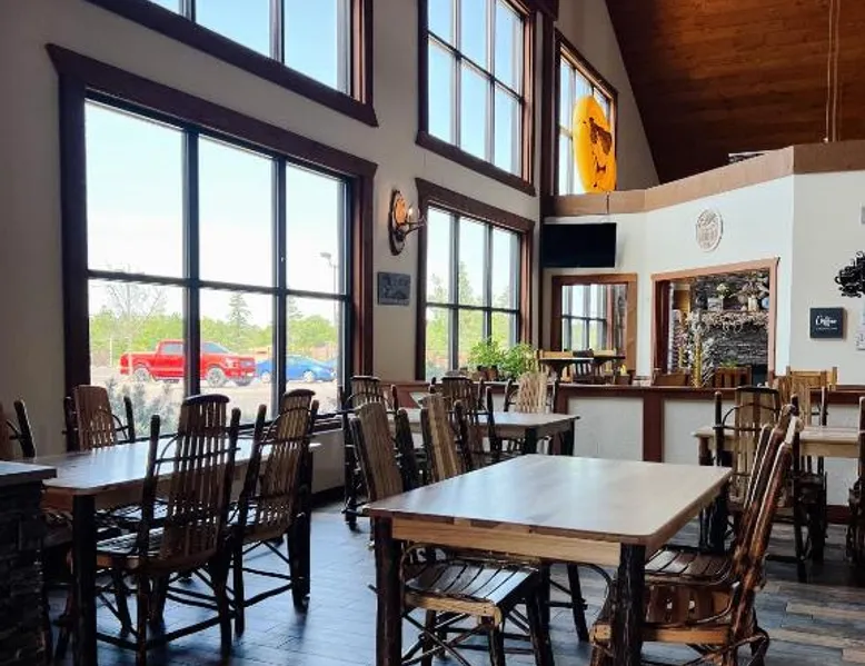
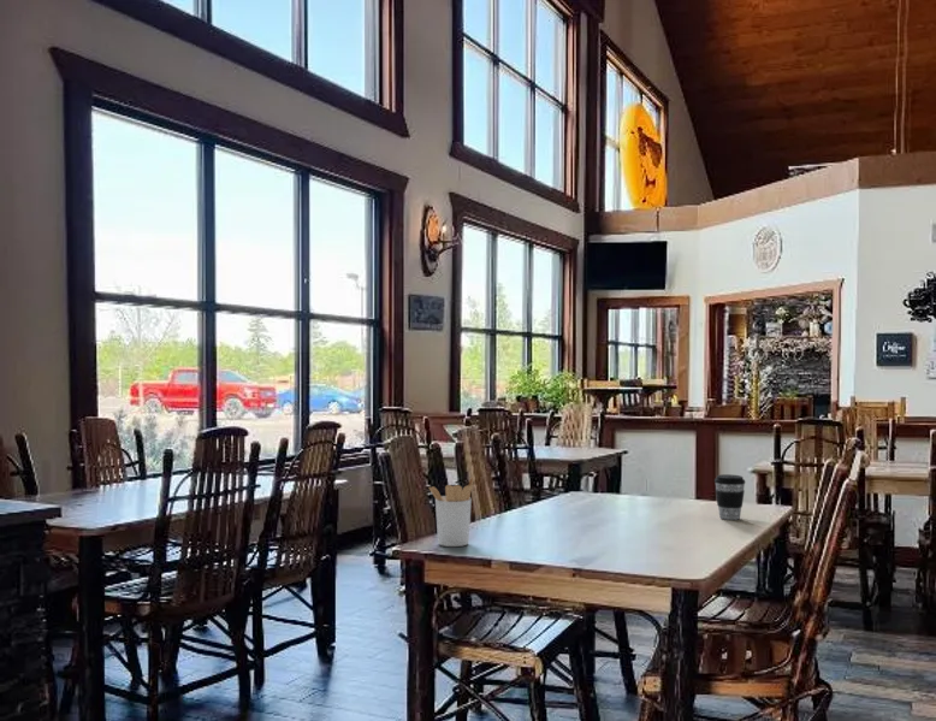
+ utensil holder [428,475,475,548]
+ coffee cup [713,473,746,521]
